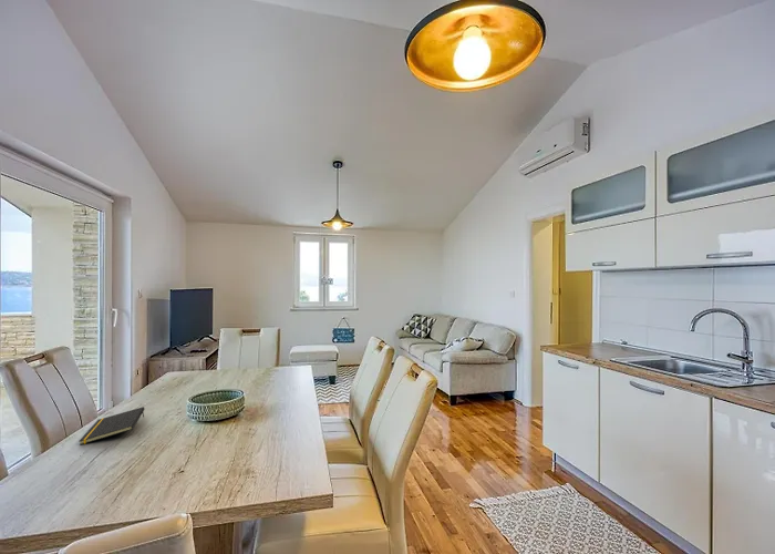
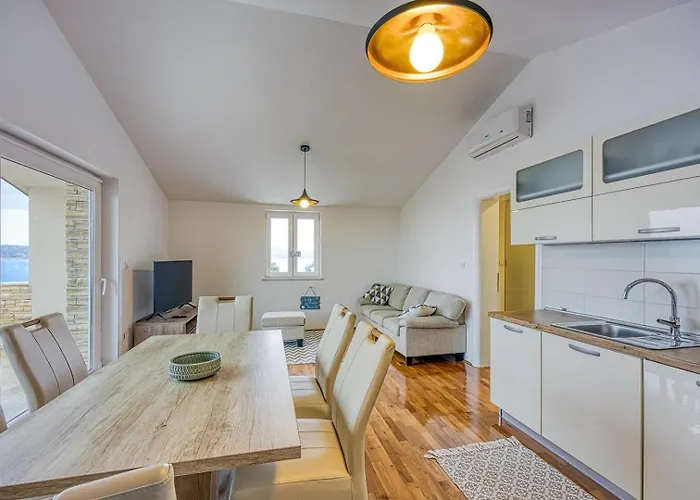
- notepad [78,406,146,445]
